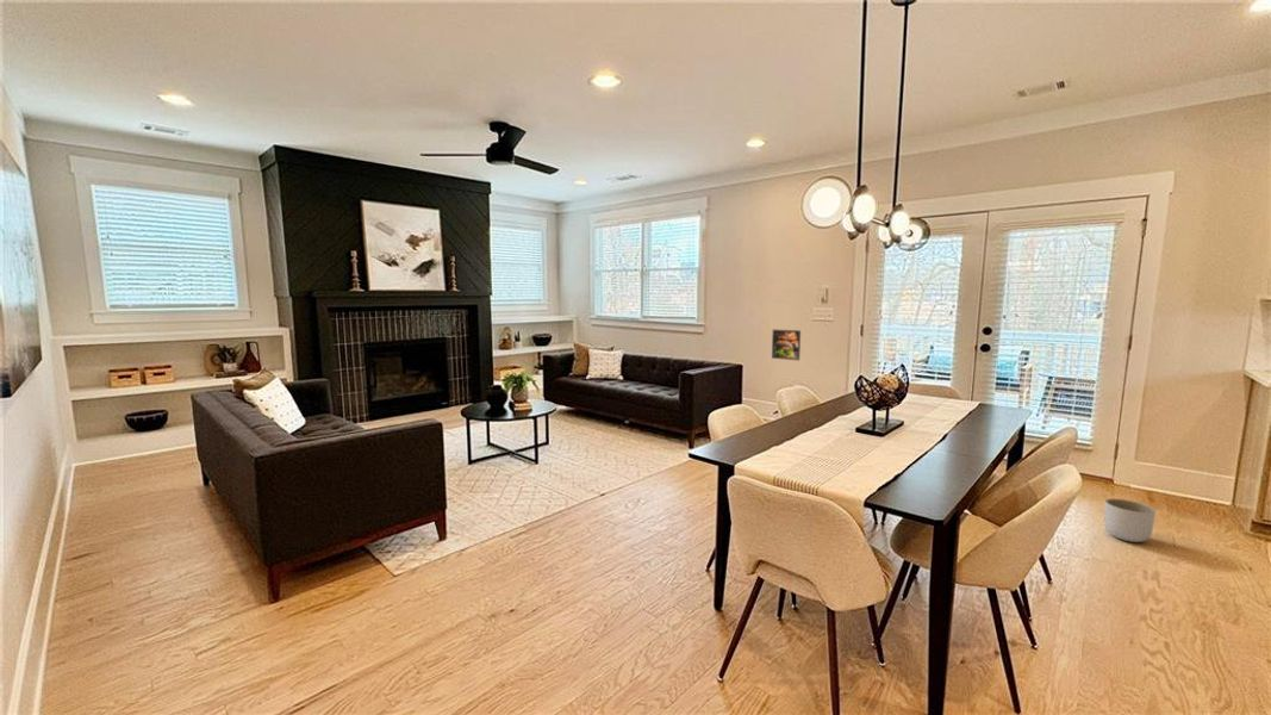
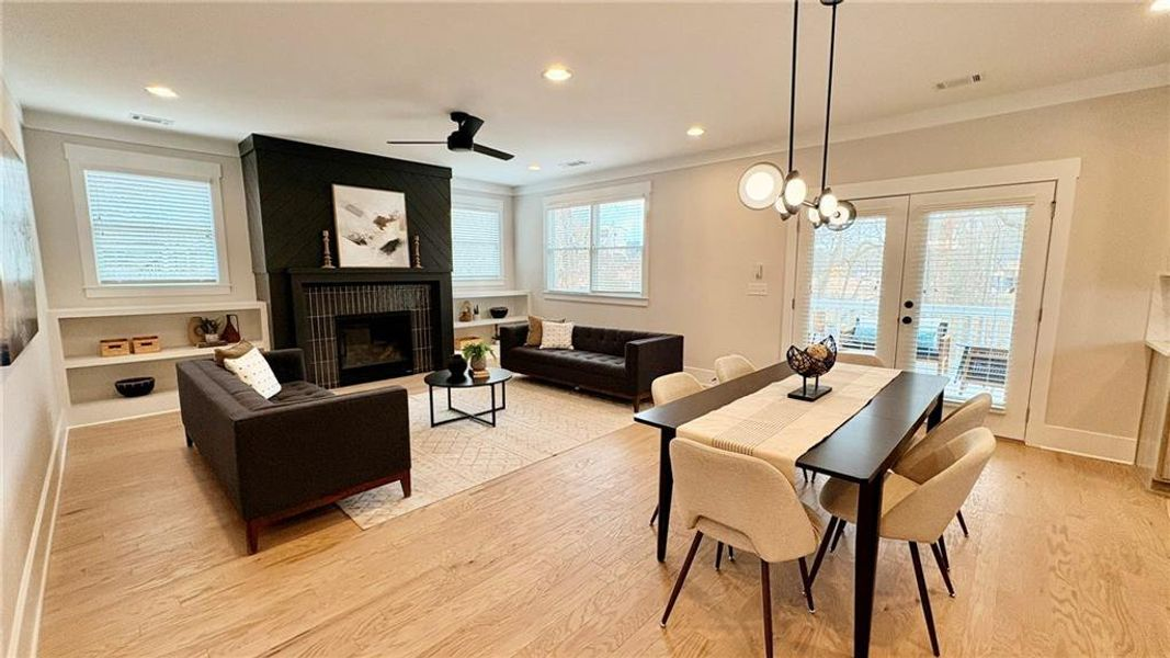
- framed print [771,328,802,361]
- planter [1103,497,1157,543]
